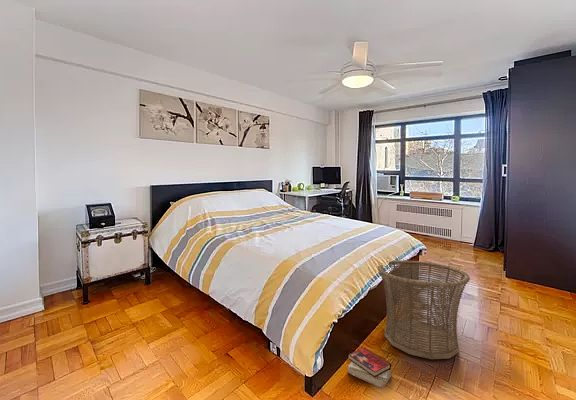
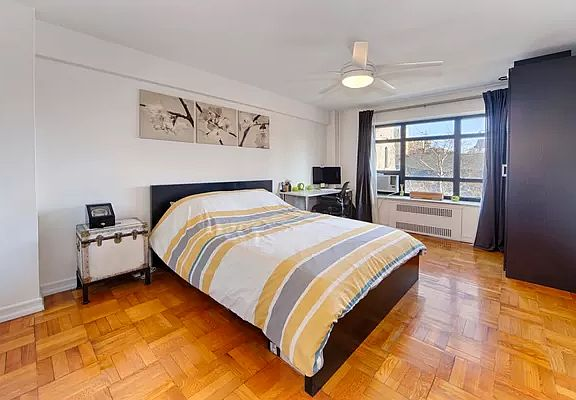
- book [347,347,393,390]
- basket [377,259,471,360]
